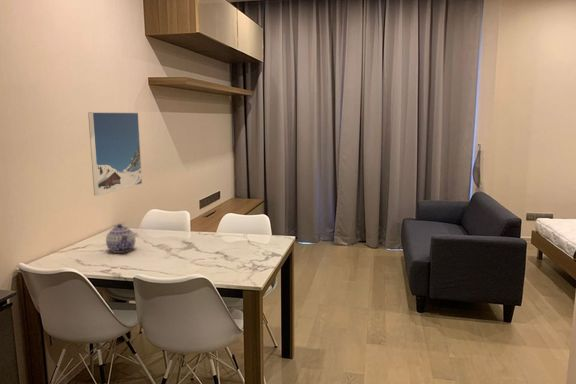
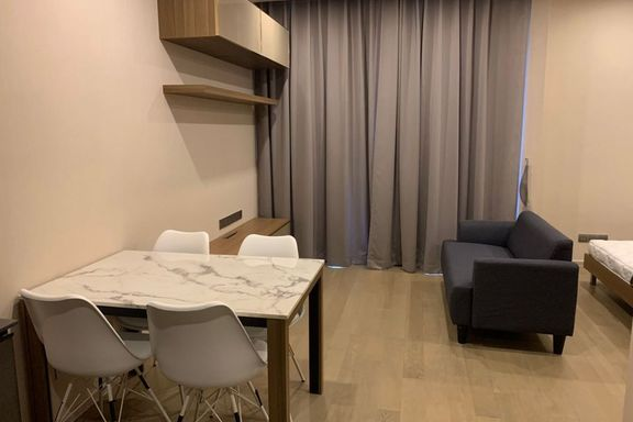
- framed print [87,111,143,196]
- teapot [105,223,136,254]
